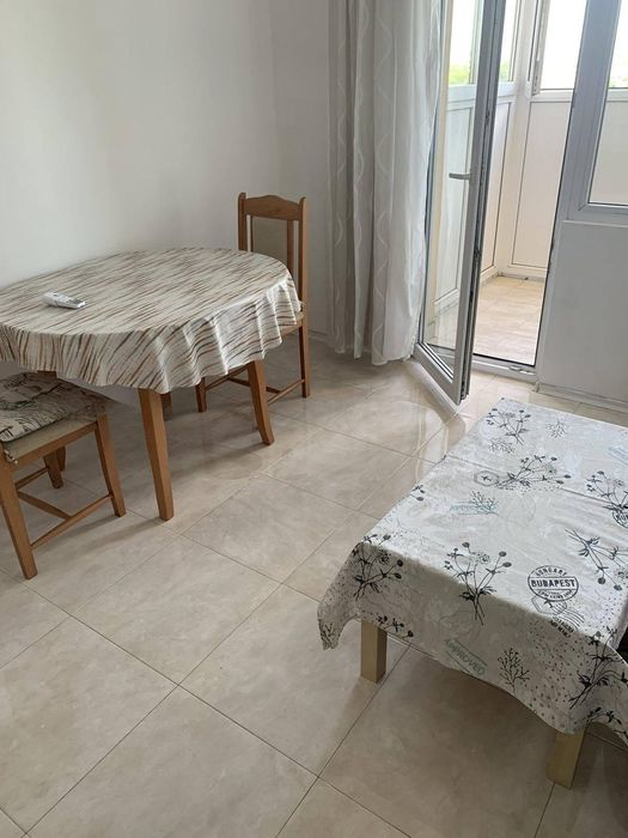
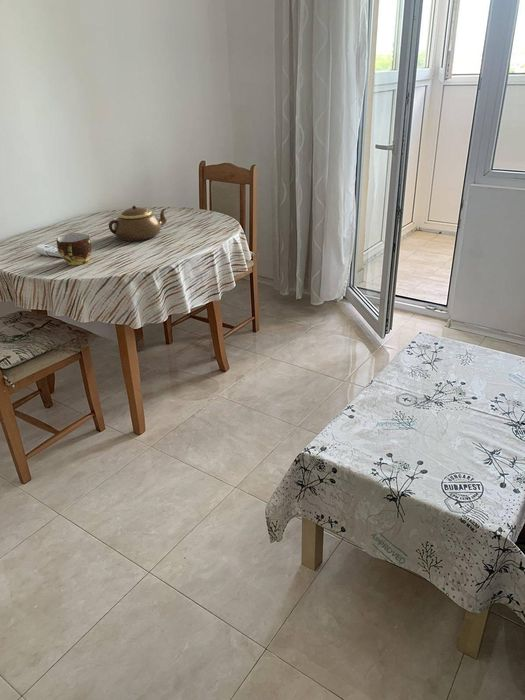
+ cup [55,232,93,266]
+ teapot [108,205,168,242]
